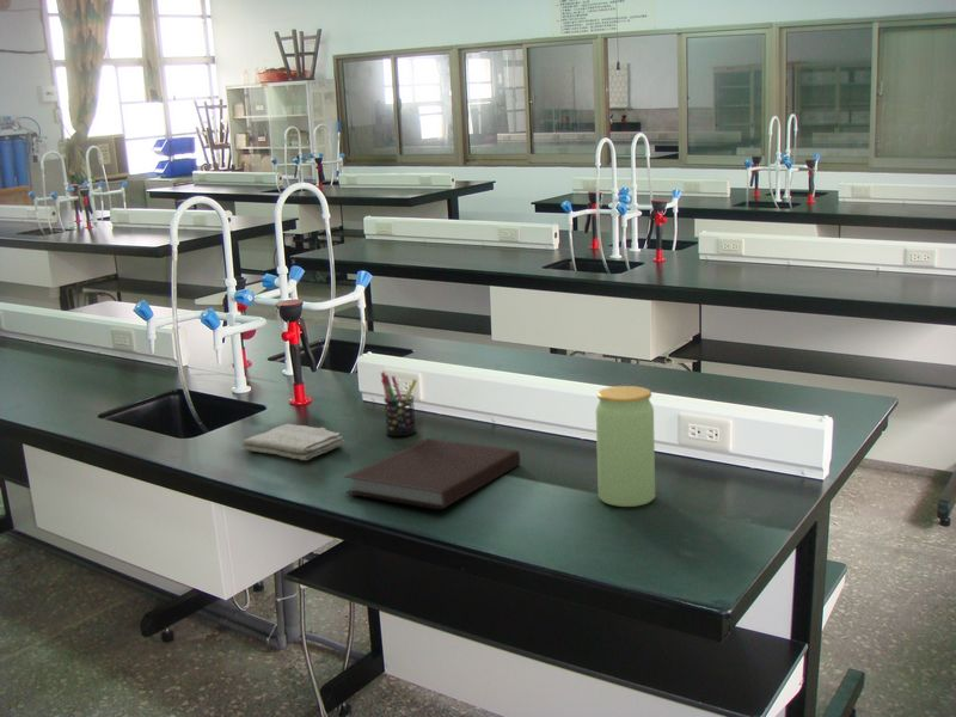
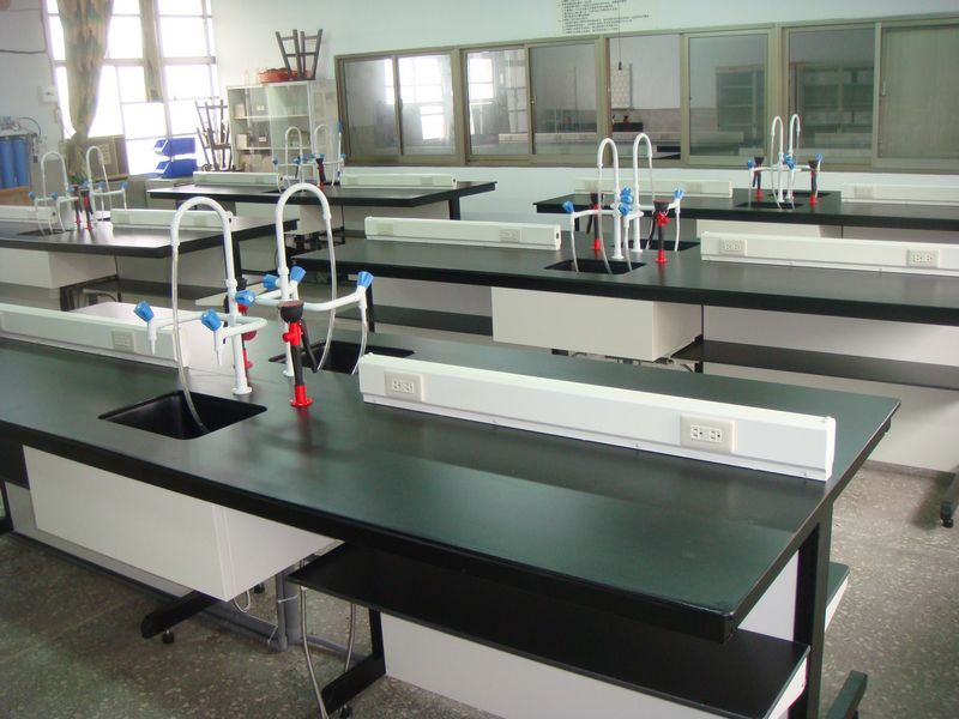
- washcloth [241,423,345,461]
- pen holder [380,370,418,437]
- notebook [344,437,521,510]
- jar [595,385,656,508]
